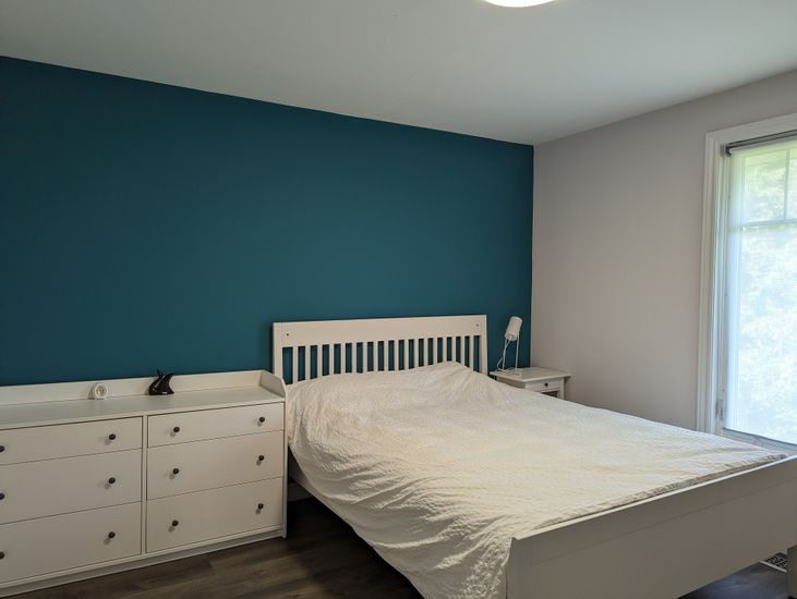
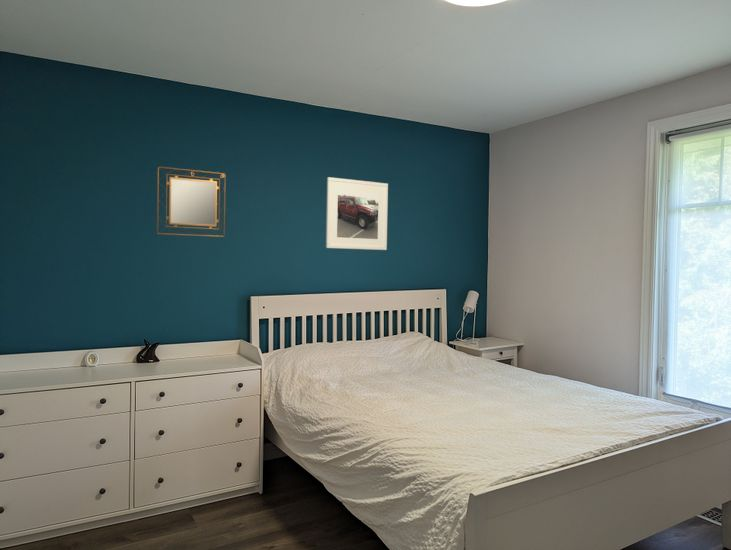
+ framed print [325,176,389,251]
+ home mirror [156,166,227,238]
